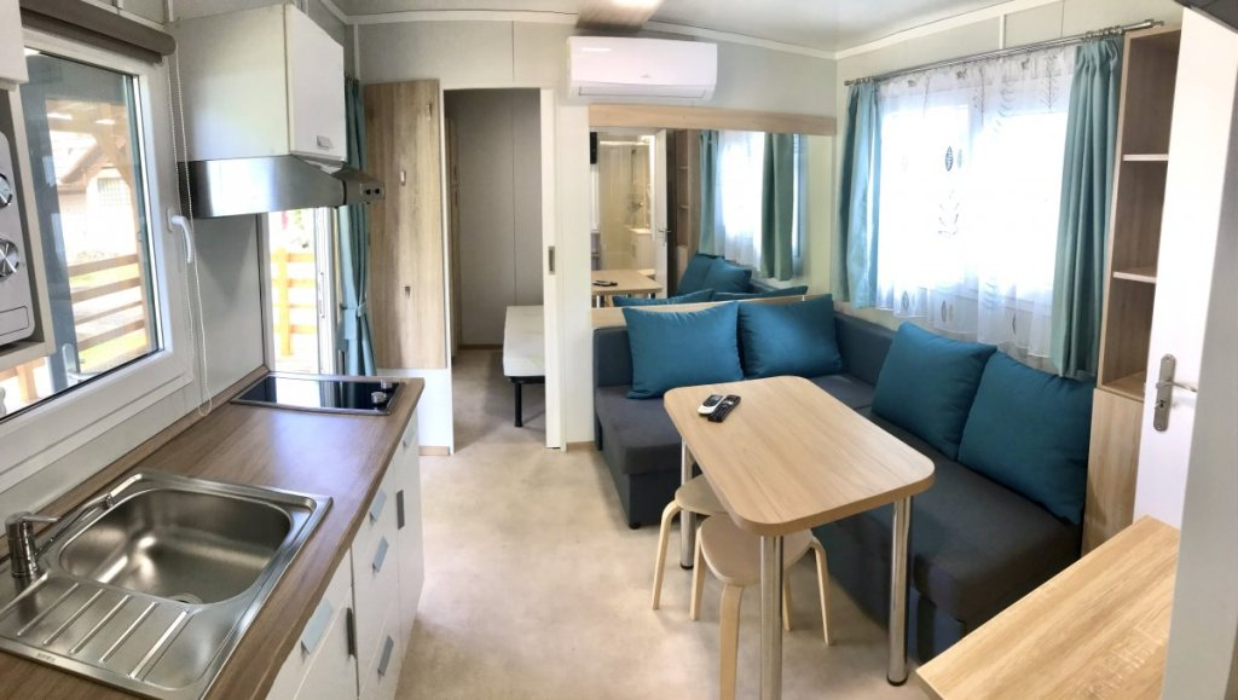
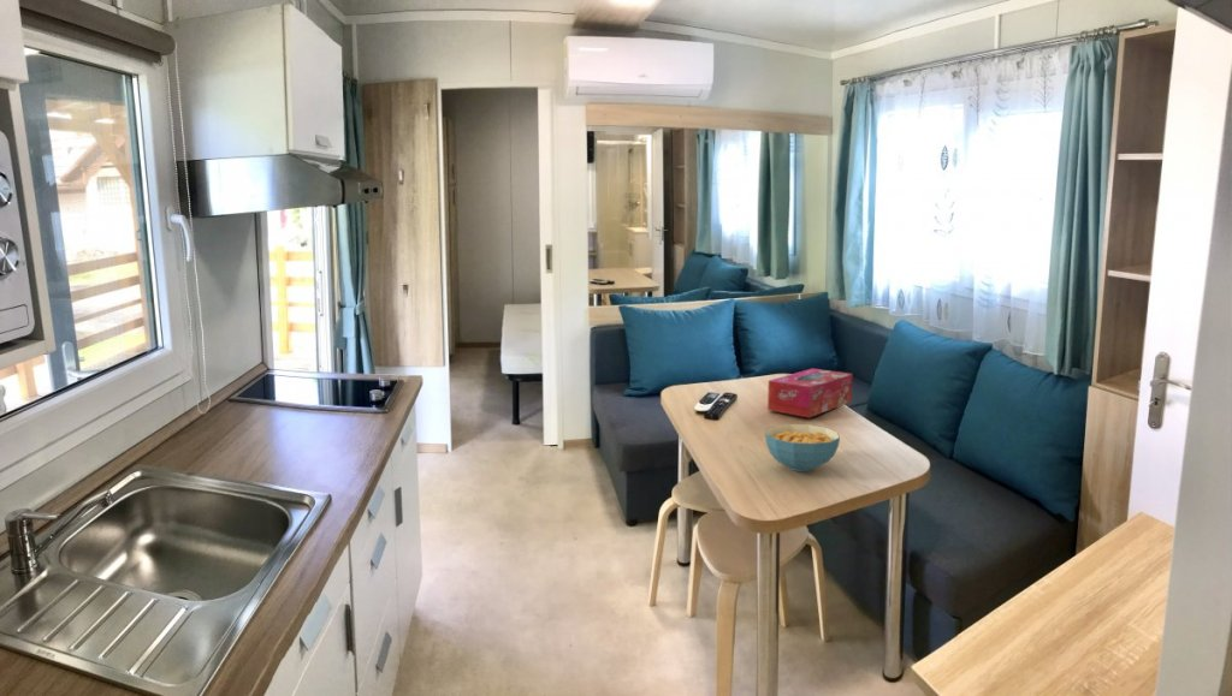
+ tissue box [766,368,854,418]
+ cereal bowl [764,423,841,472]
